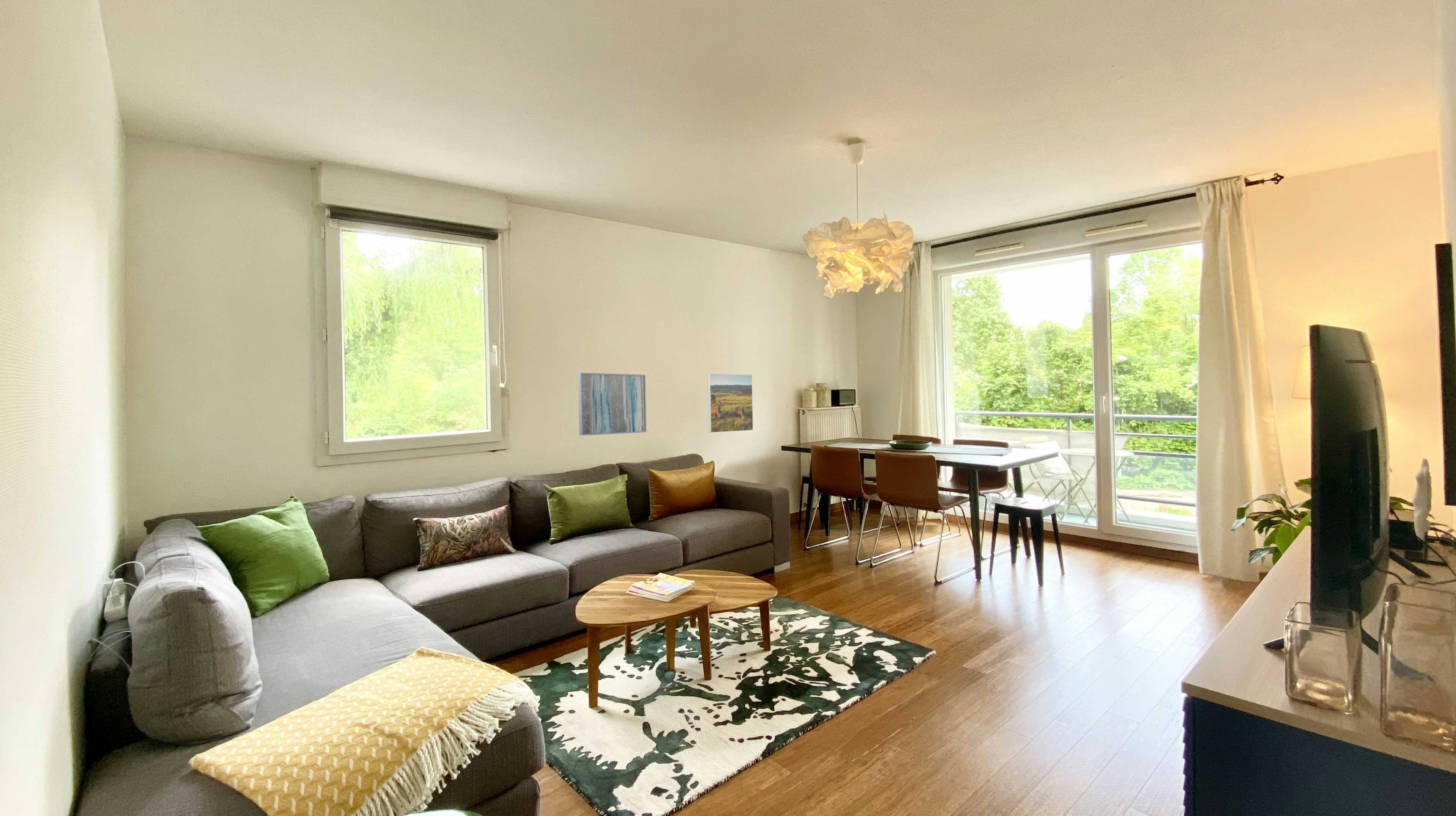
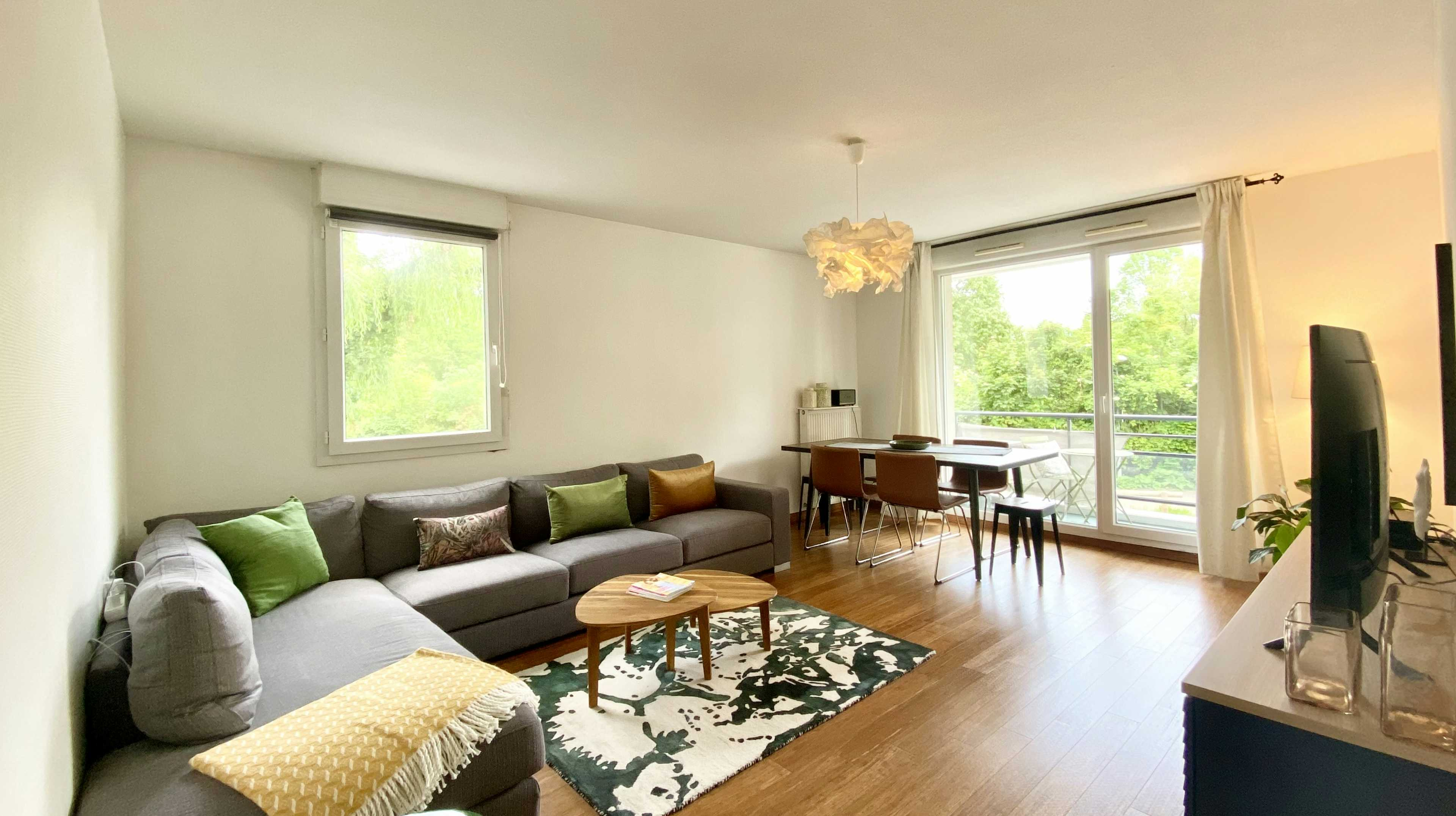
- wall art [578,373,647,436]
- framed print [707,373,753,433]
